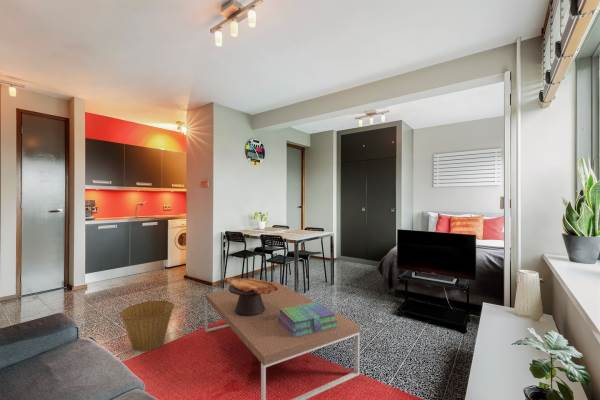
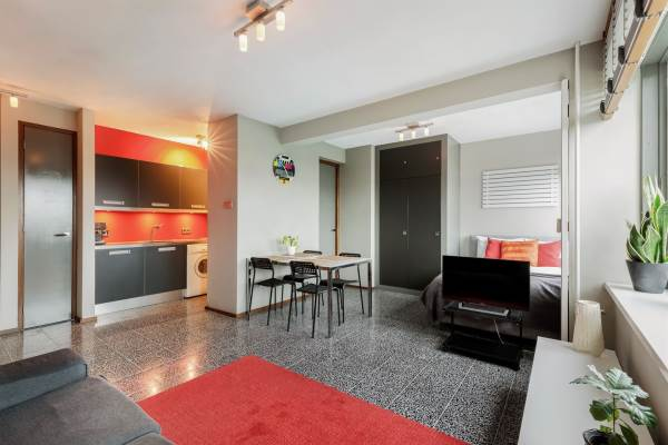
- stack of books [278,301,338,337]
- basket [119,300,175,352]
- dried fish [219,277,278,316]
- coffee table [204,280,360,400]
